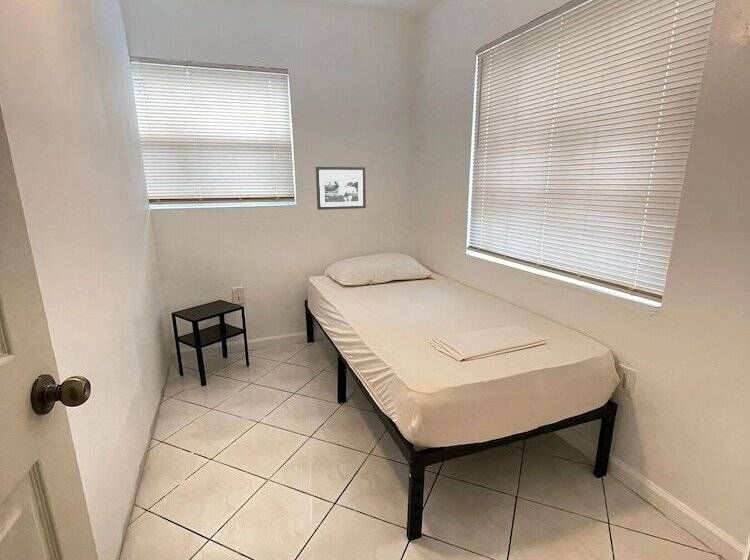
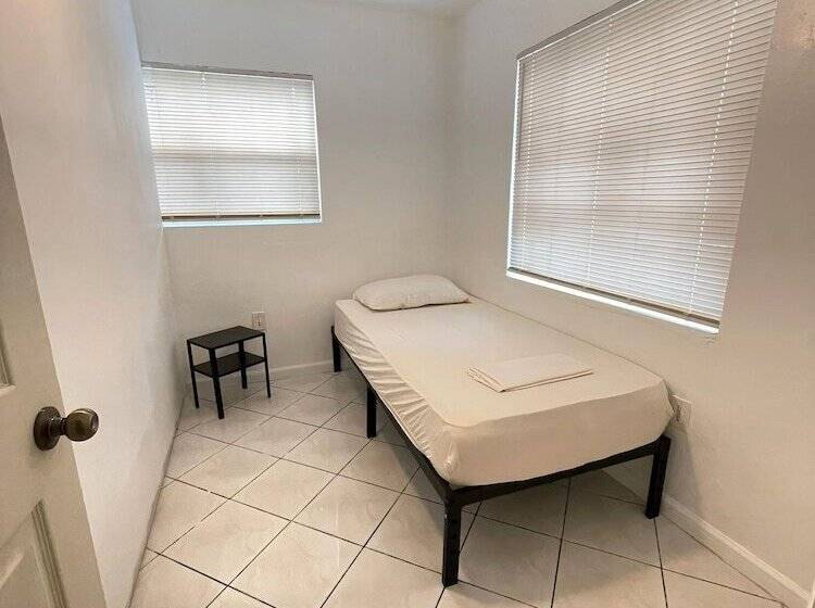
- picture frame [315,166,367,211]
